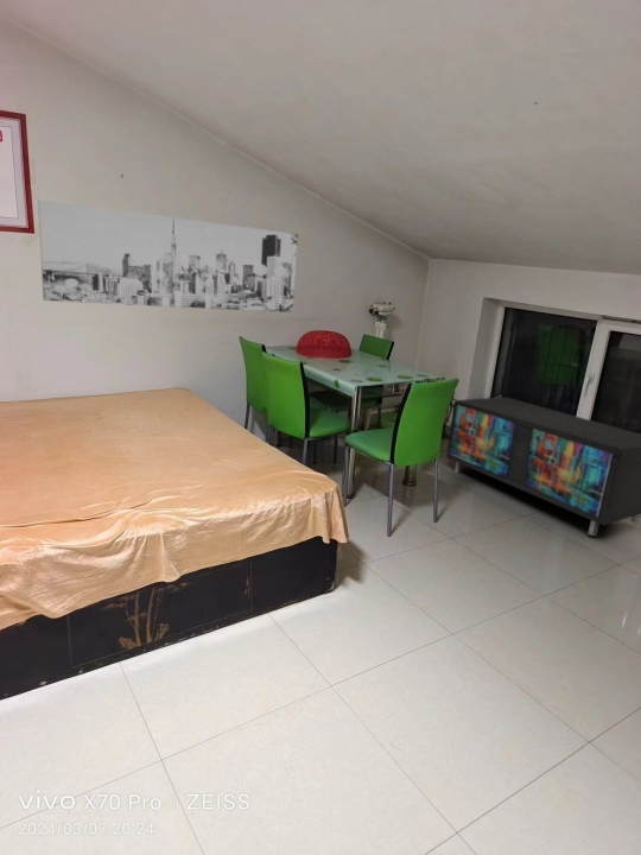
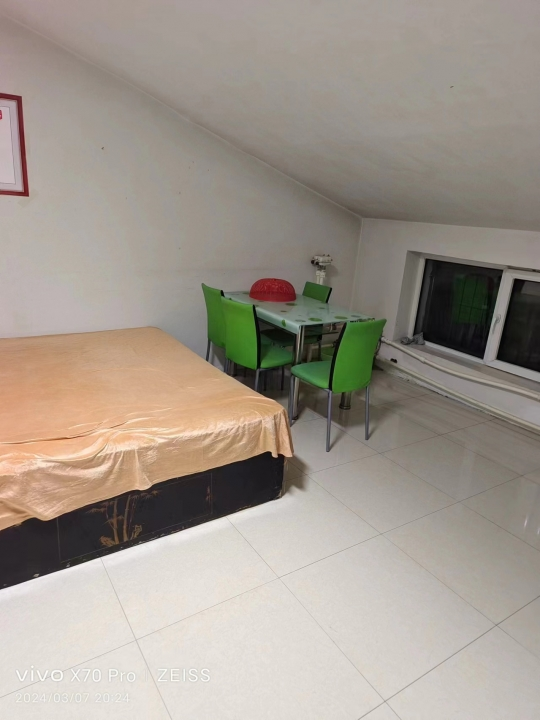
- wall art [37,198,299,314]
- storage cabinet [445,395,641,537]
